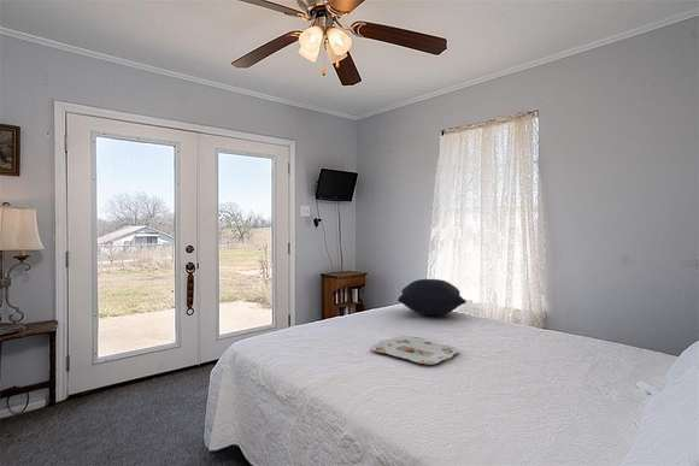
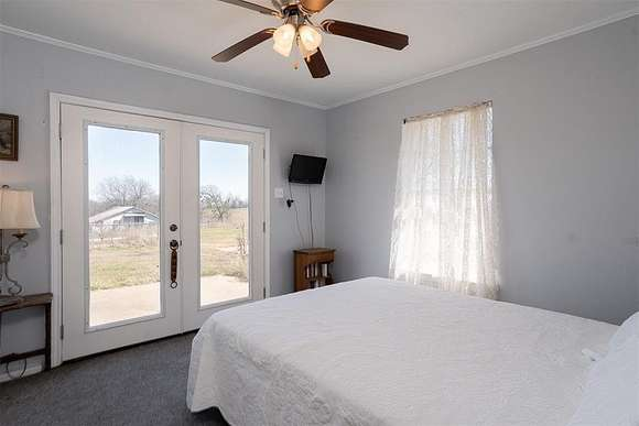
- pillow [397,278,468,317]
- serving tray [369,336,460,366]
